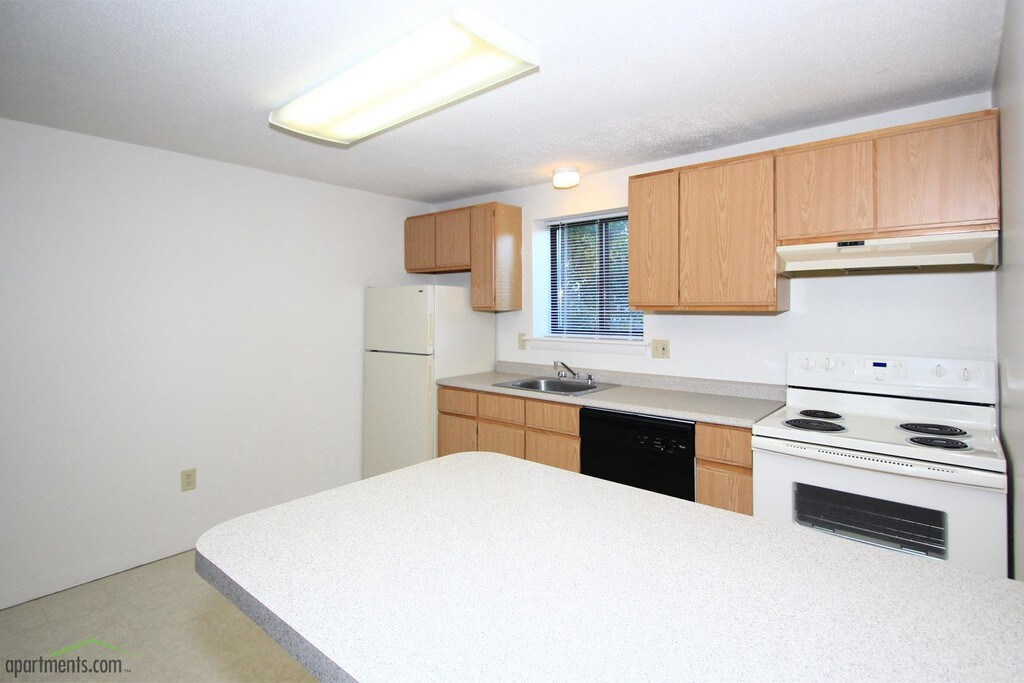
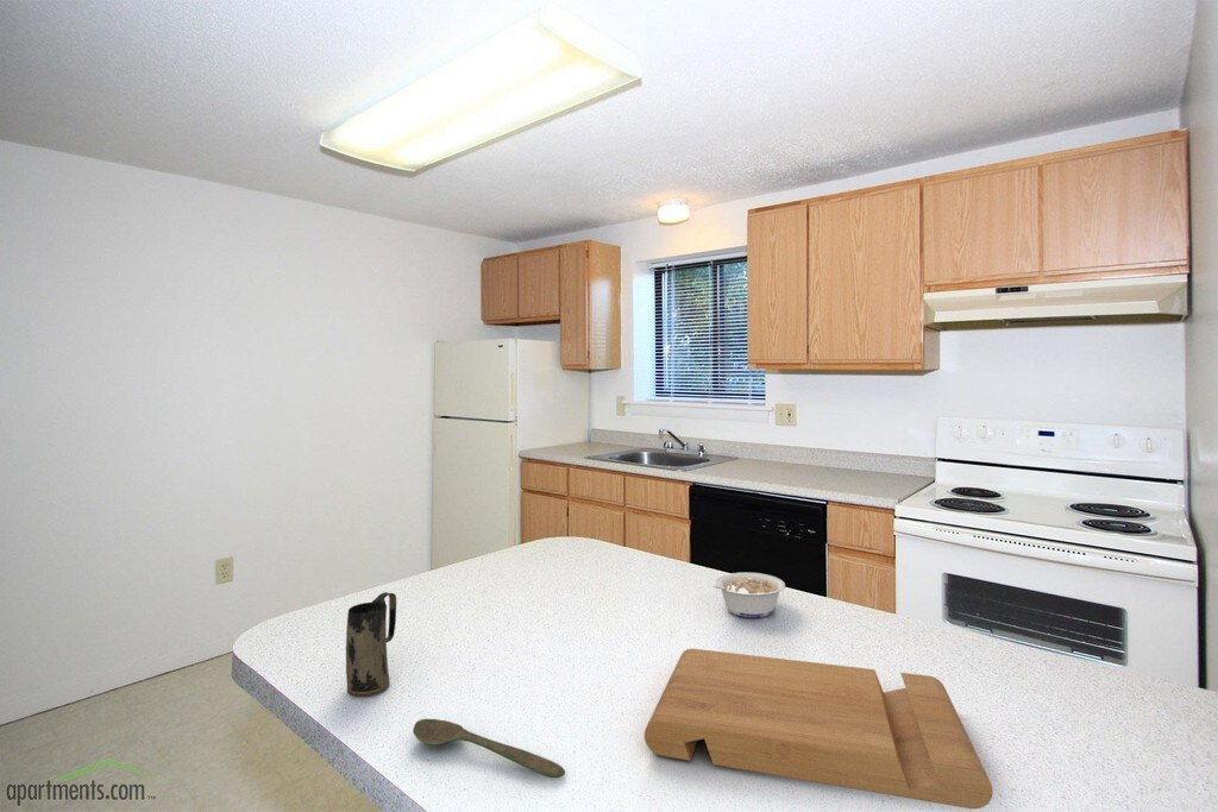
+ mug [345,591,397,698]
+ legume [710,572,786,618]
+ cutting board [643,648,994,810]
+ spoon [412,718,566,779]
